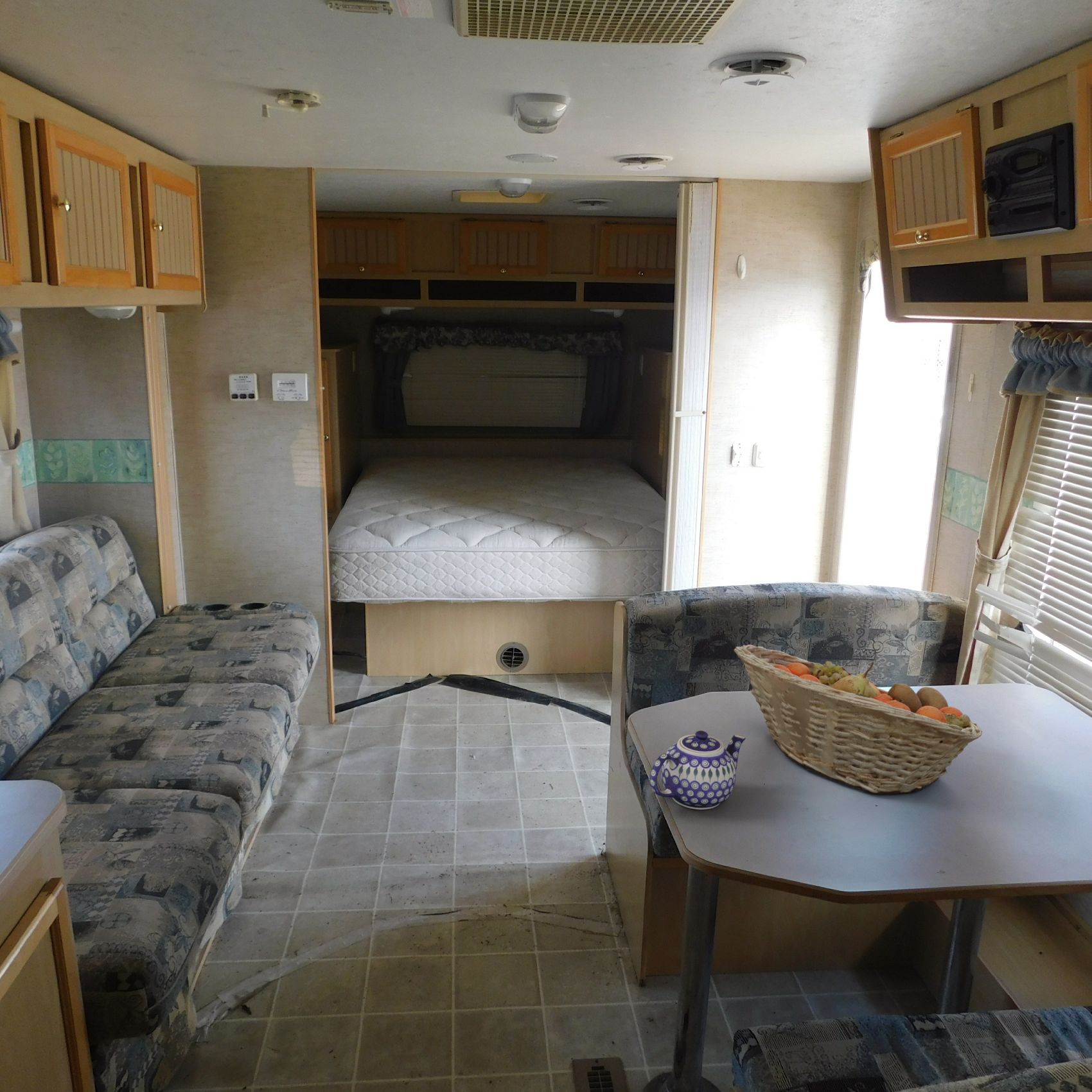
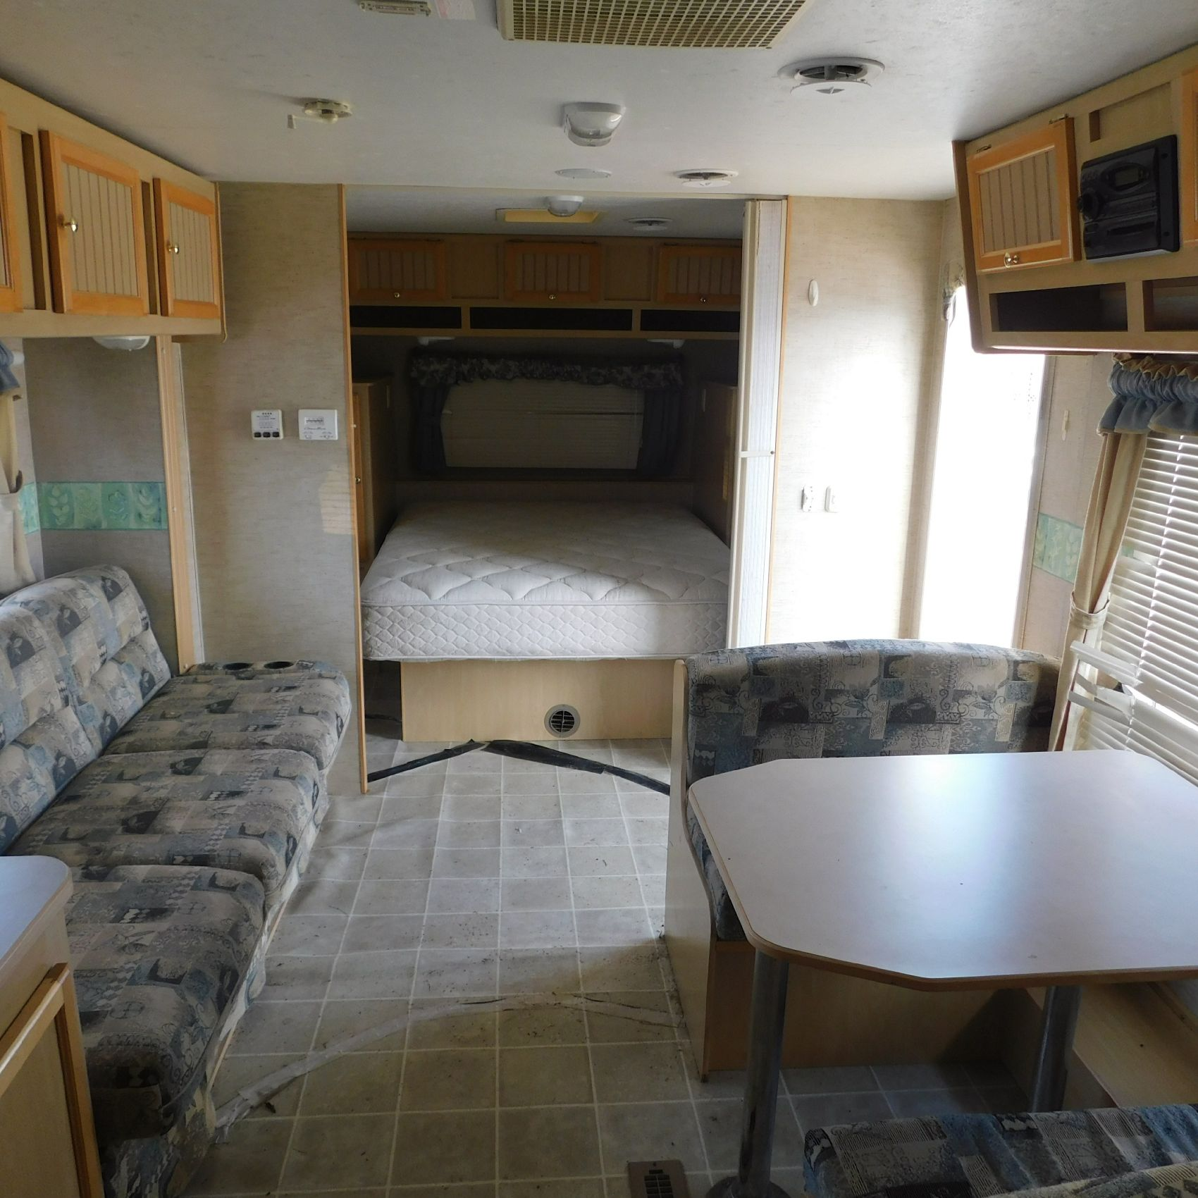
- teapot [649,730,746,811]
- fruit basket [733,644,983,794]
